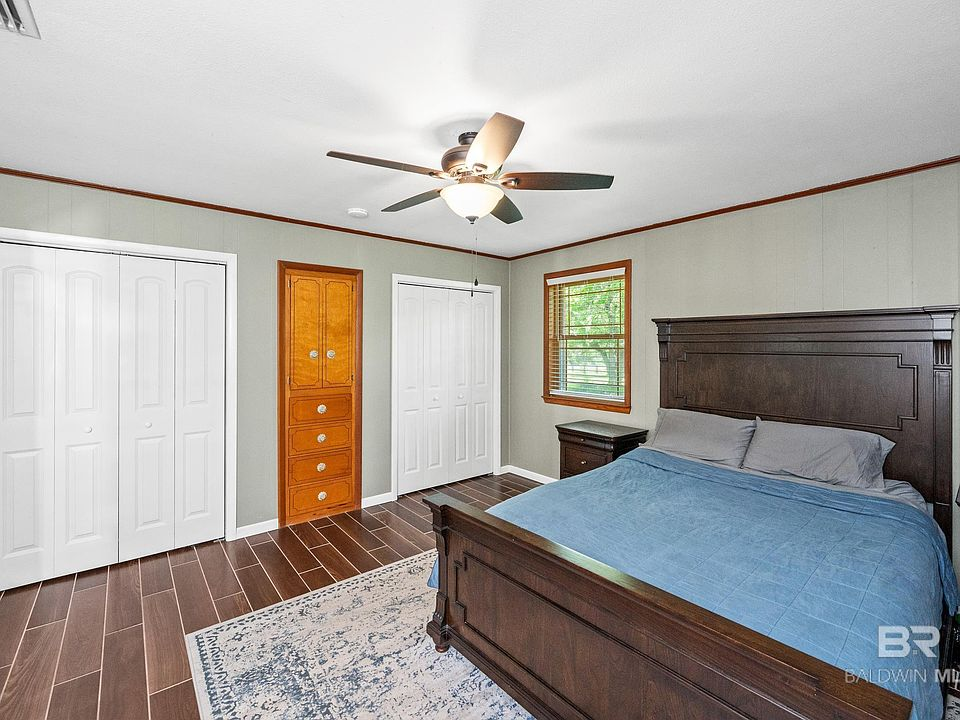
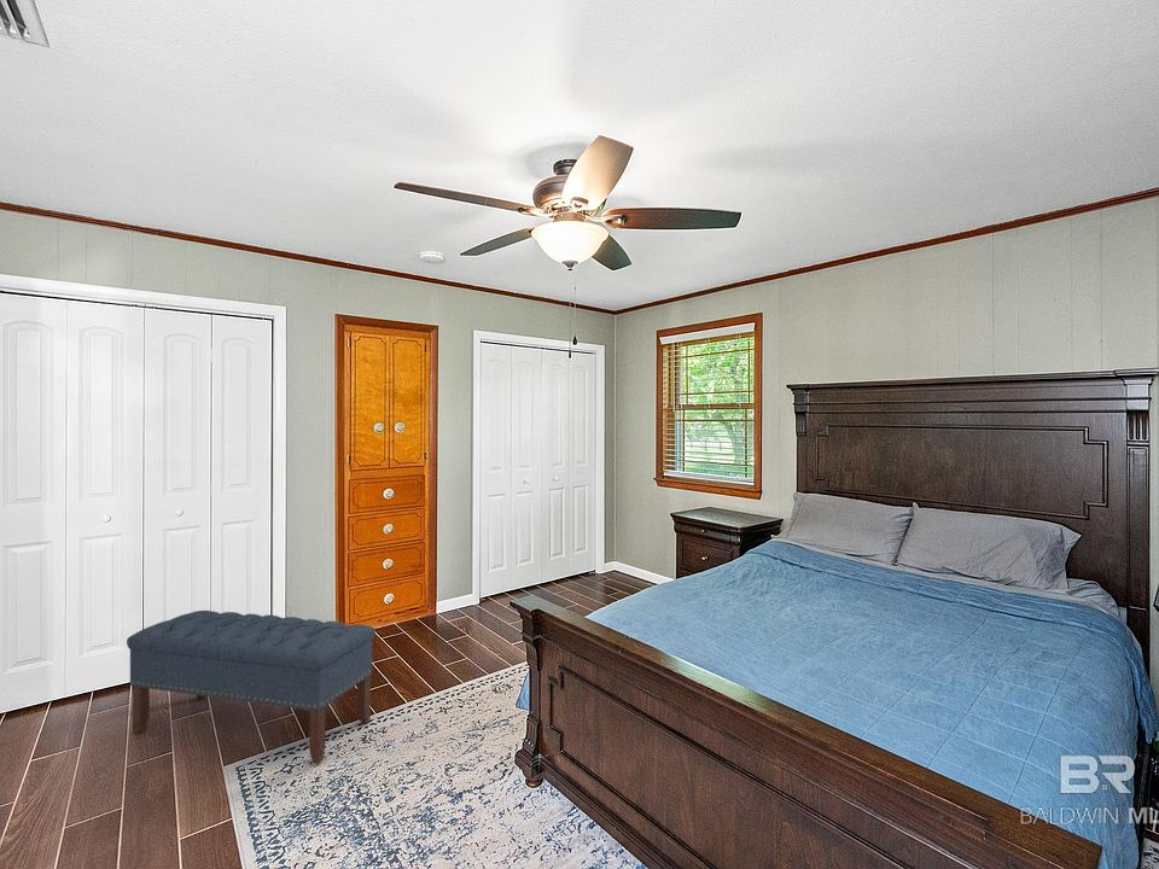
+ bench [126,610,377,765]
